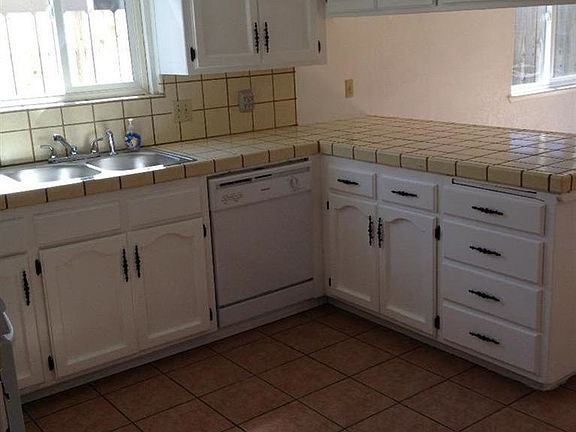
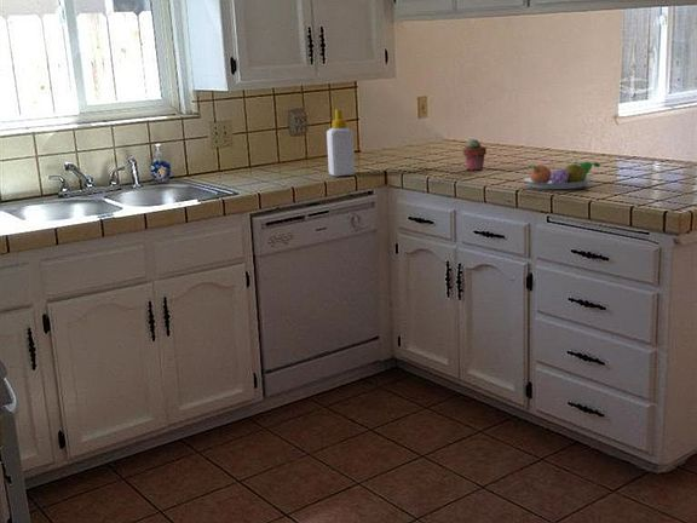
+ soap bottle [326,108,356,177]
+ fruit bowl [523,159,601,190]
+ potted succulent [462,138,488,172]
